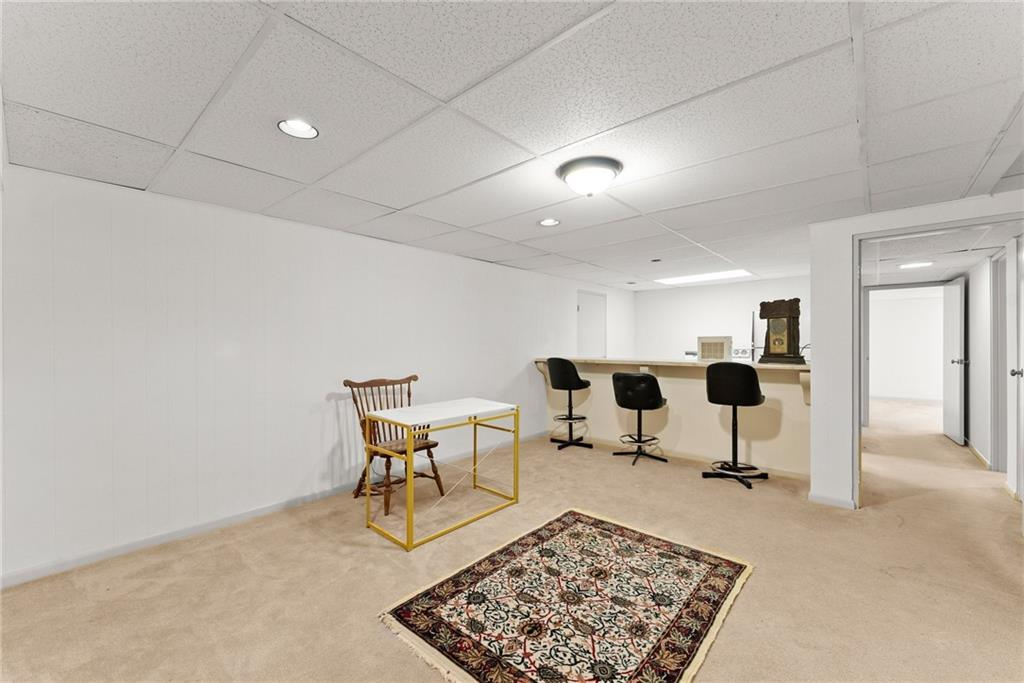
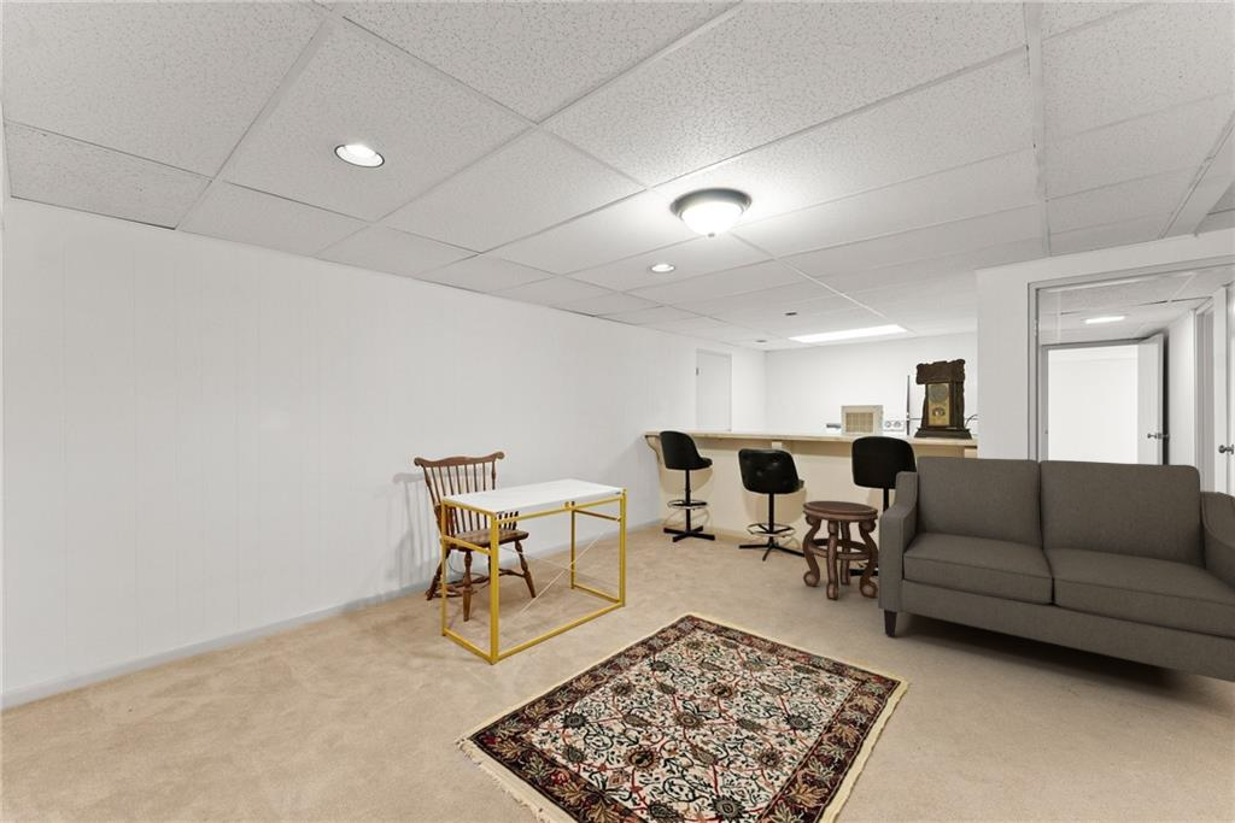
+ side table [801,500,879,600]
+ sofa [877,454,1235,684]
